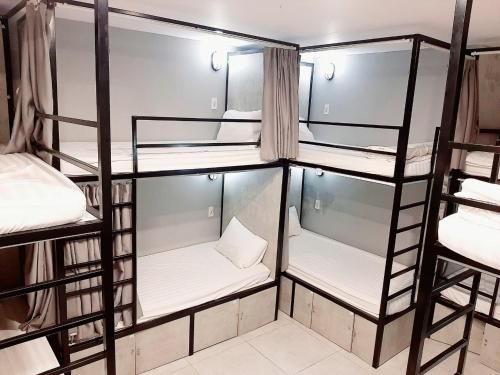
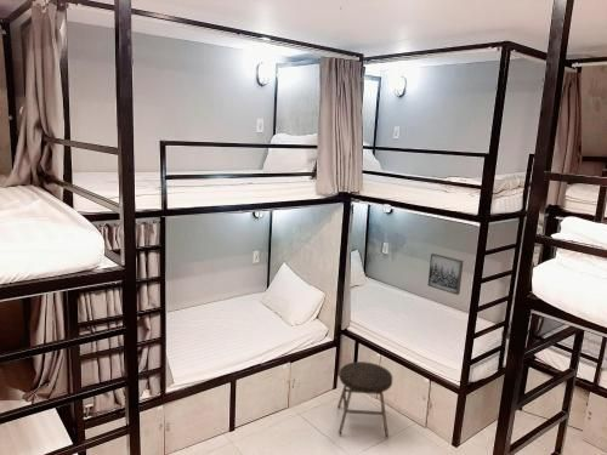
+ stool [336,360,393,439]
+ wall art [427,252,465,296]
